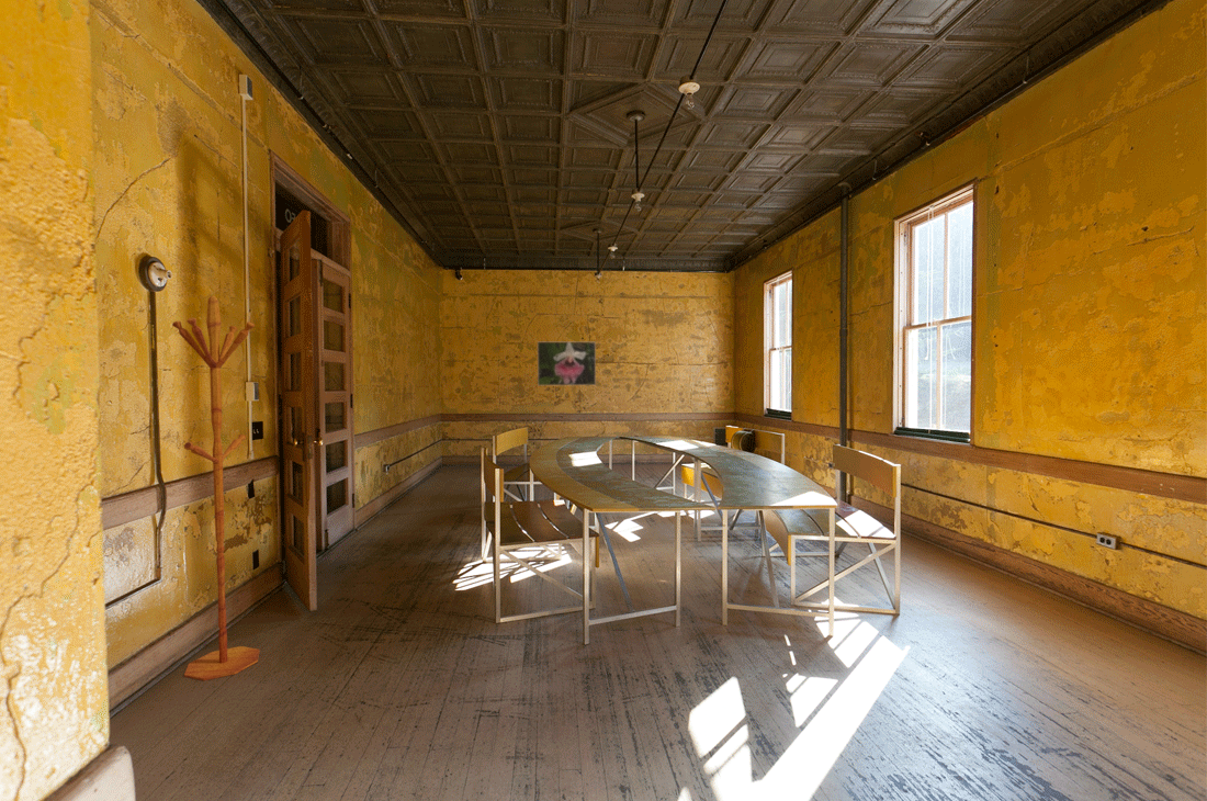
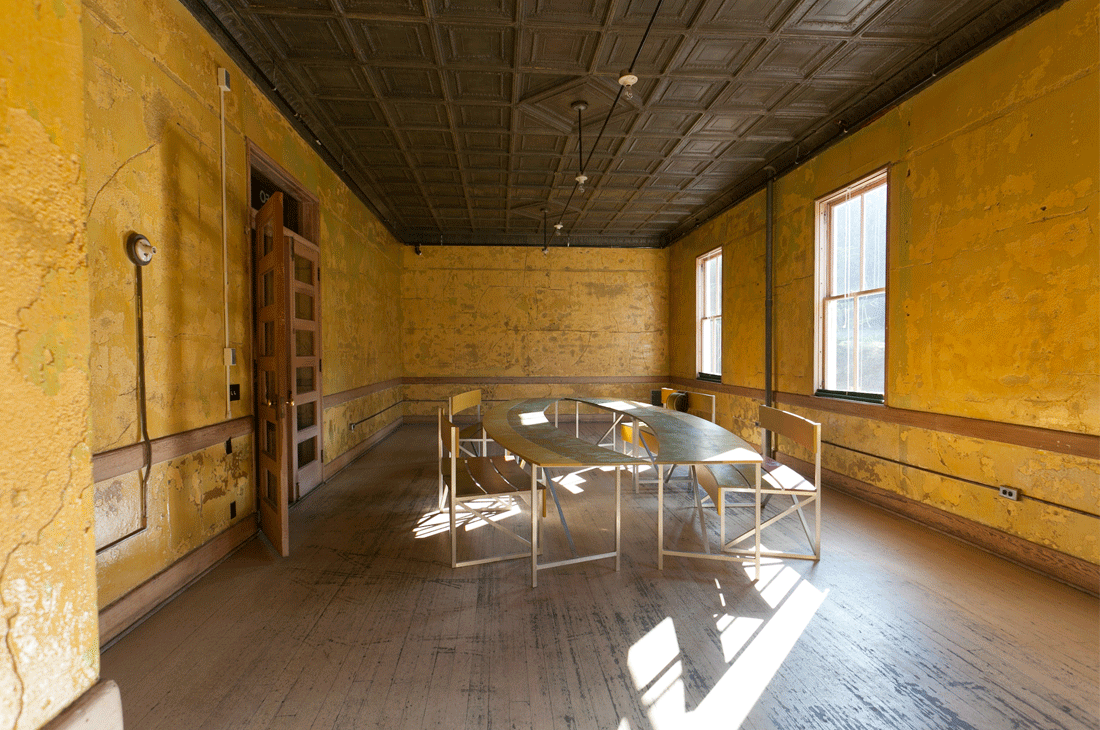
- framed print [537,341,597,386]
- coat rack [171,295,260,681]
